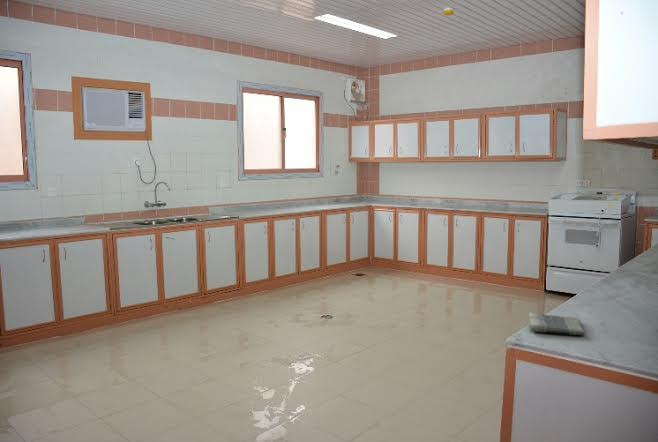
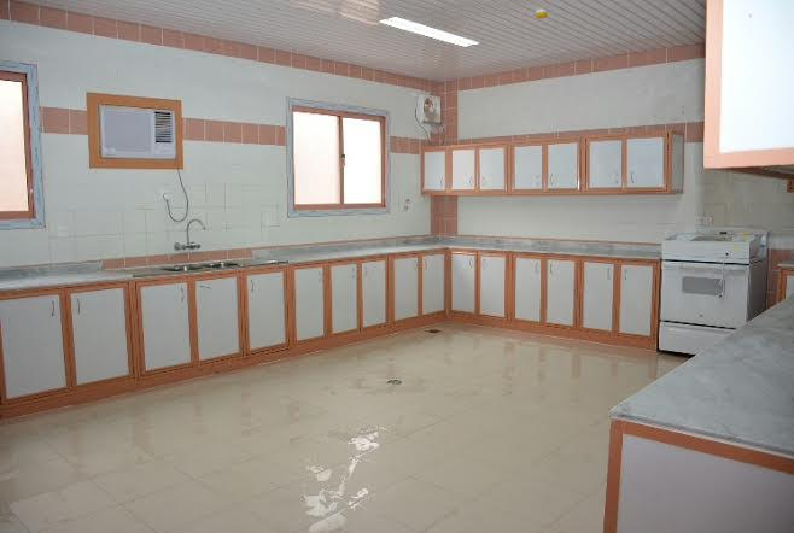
- dish towel [528,312,585,336]
